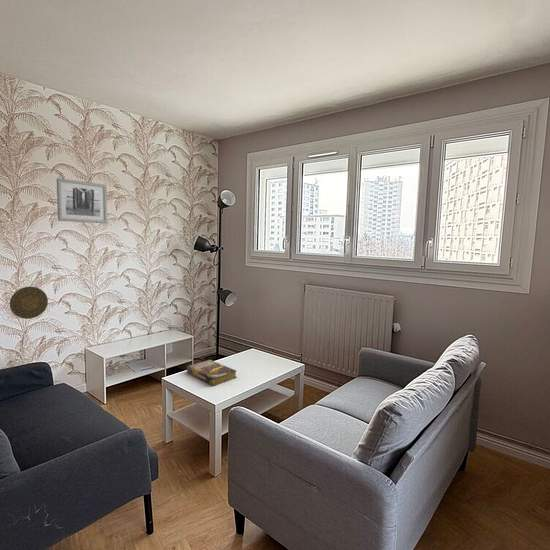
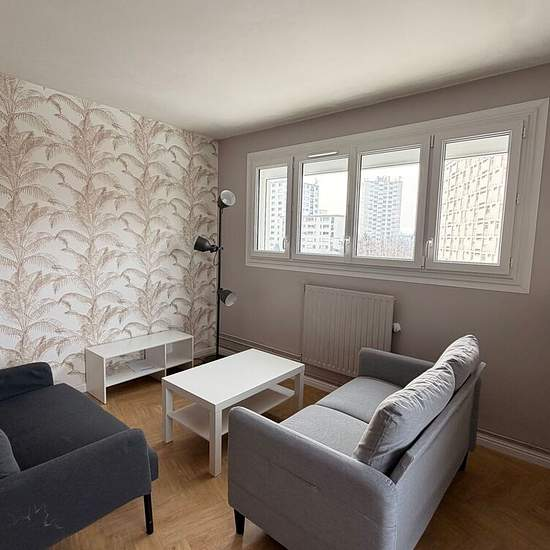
- wall art [56,177,108,224]
- decorative plate [9,286,49,320]
- book [186,359,237,386]
